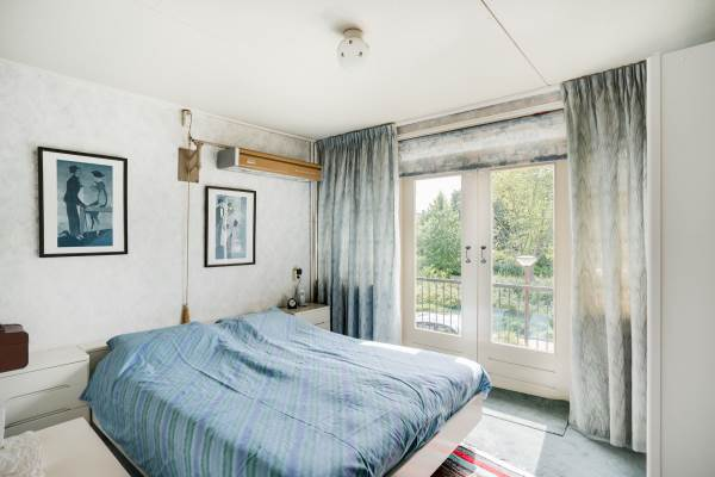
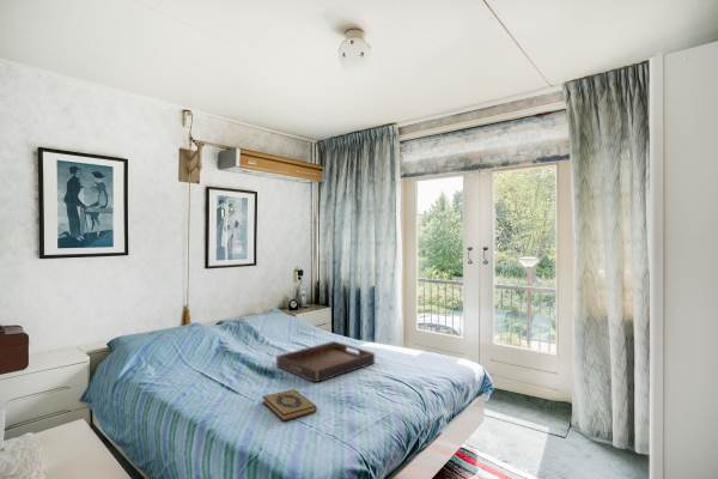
+ serving tray [275,340,376,383]
+ hardback book [262,388,318,423]
